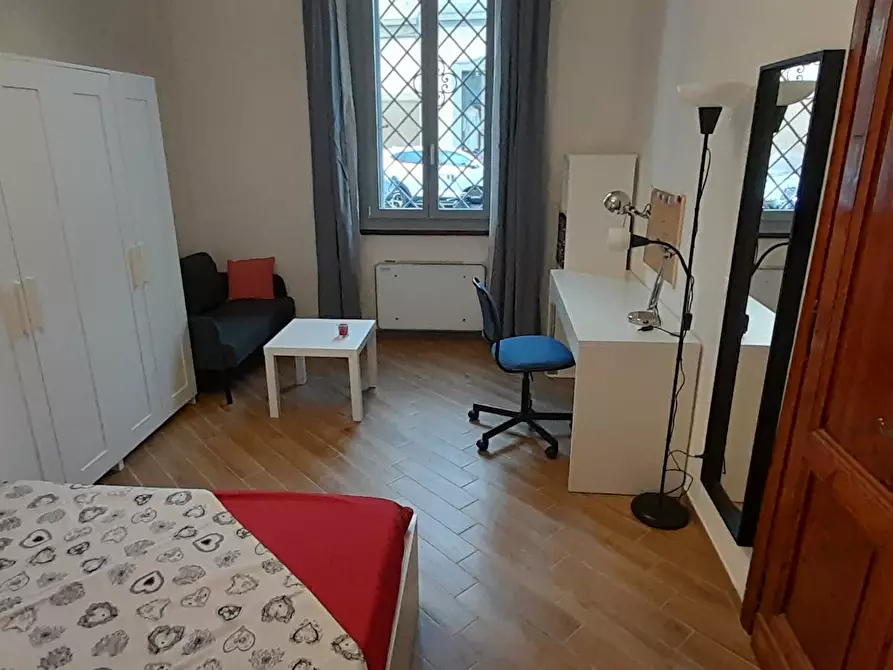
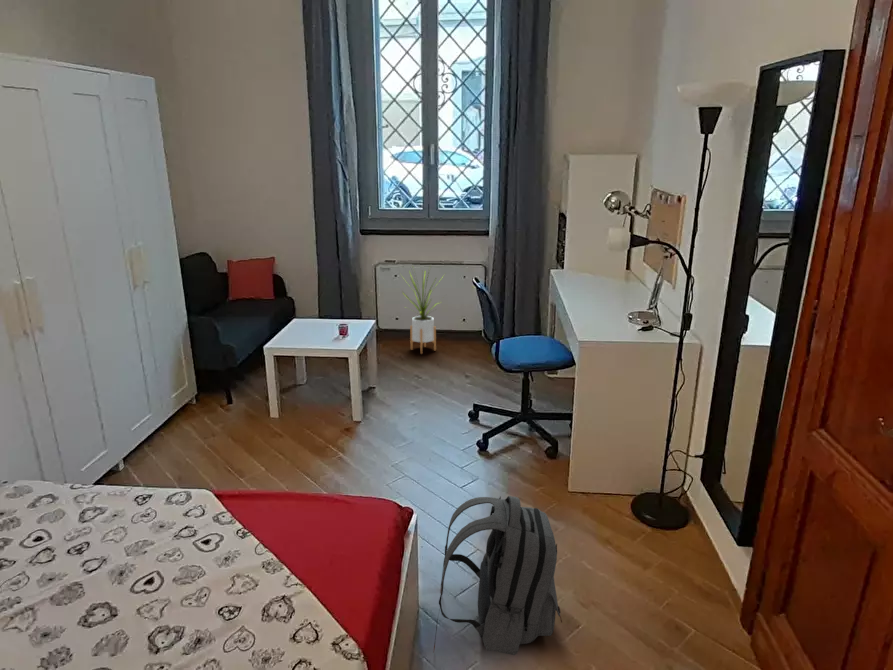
+ house plant [399,263,446,355]
+ backpack [432,495,563,656]
